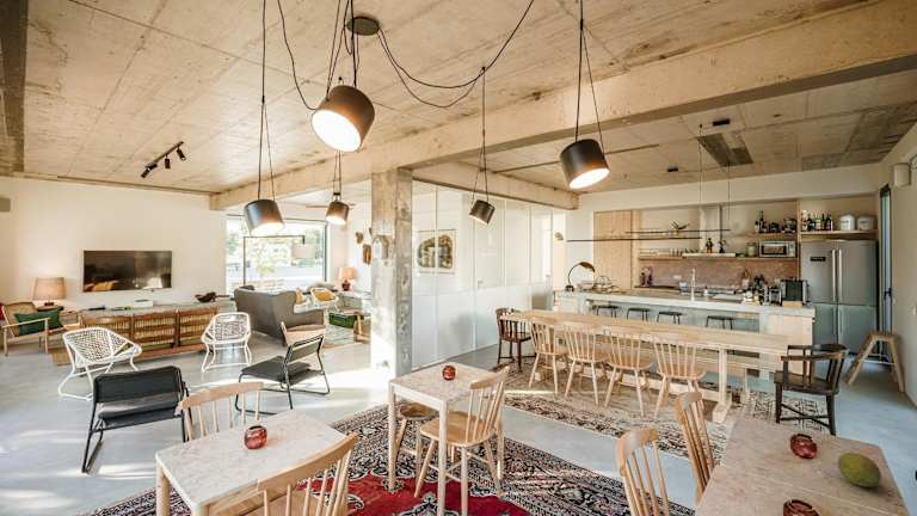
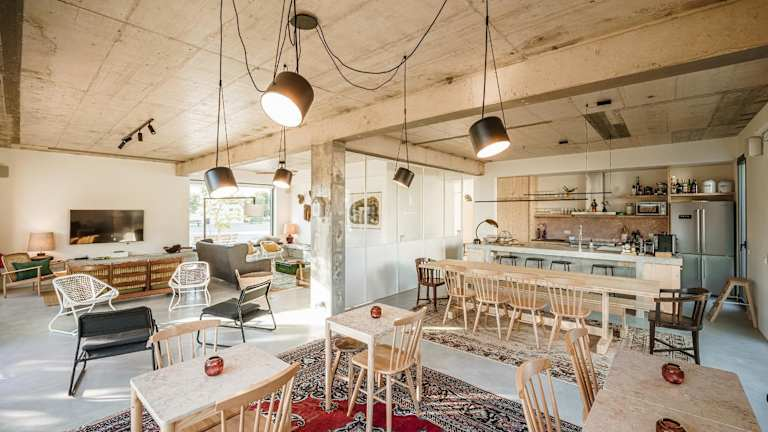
- fruit [837,452,882,487]
